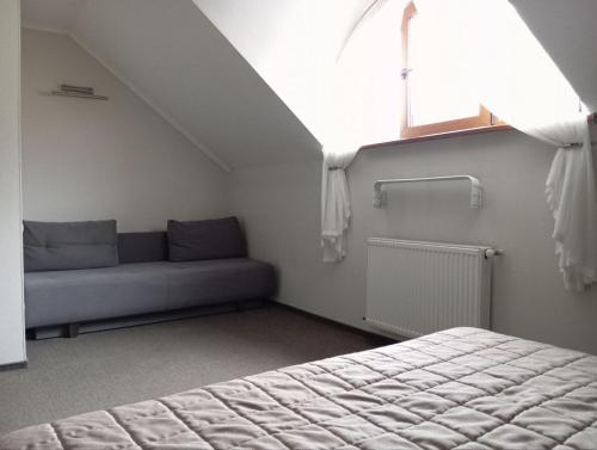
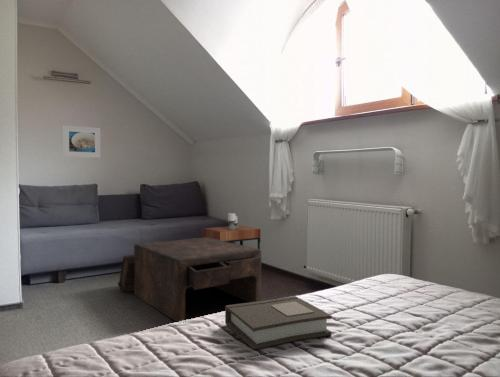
+ side table [202,212,261,250]
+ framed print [62,124,102,159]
+ coffee table [116,237,262,323]
+ book [224,295,333,350]
